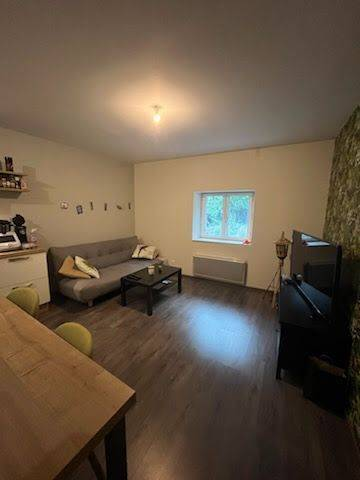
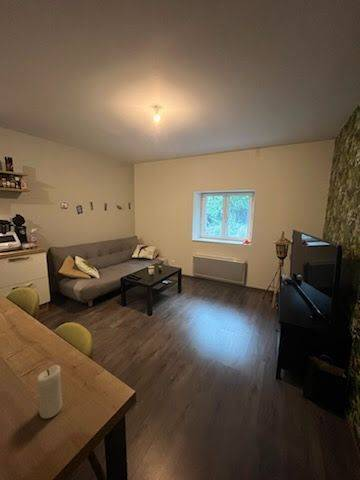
+ candle [36,364,64,419]
